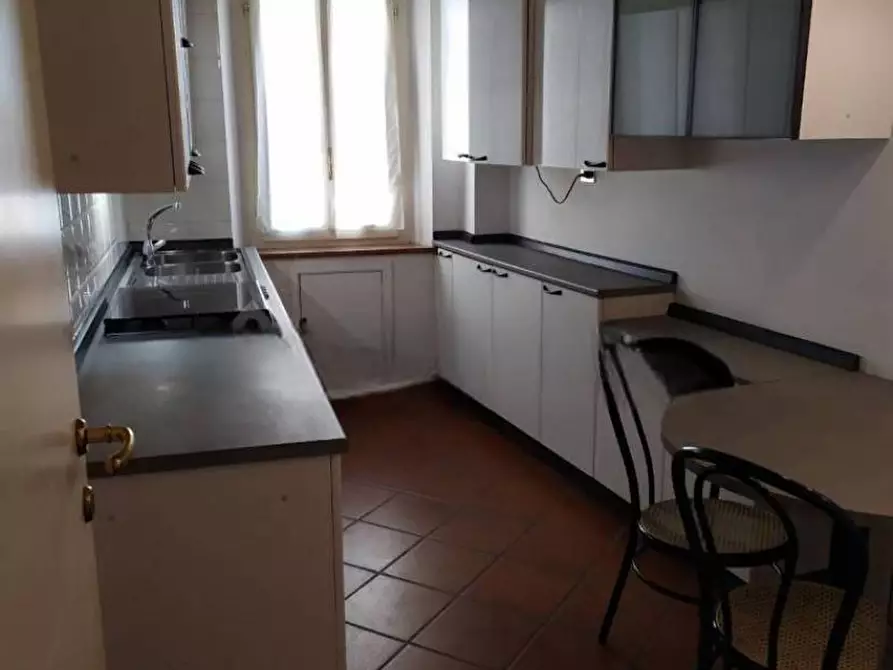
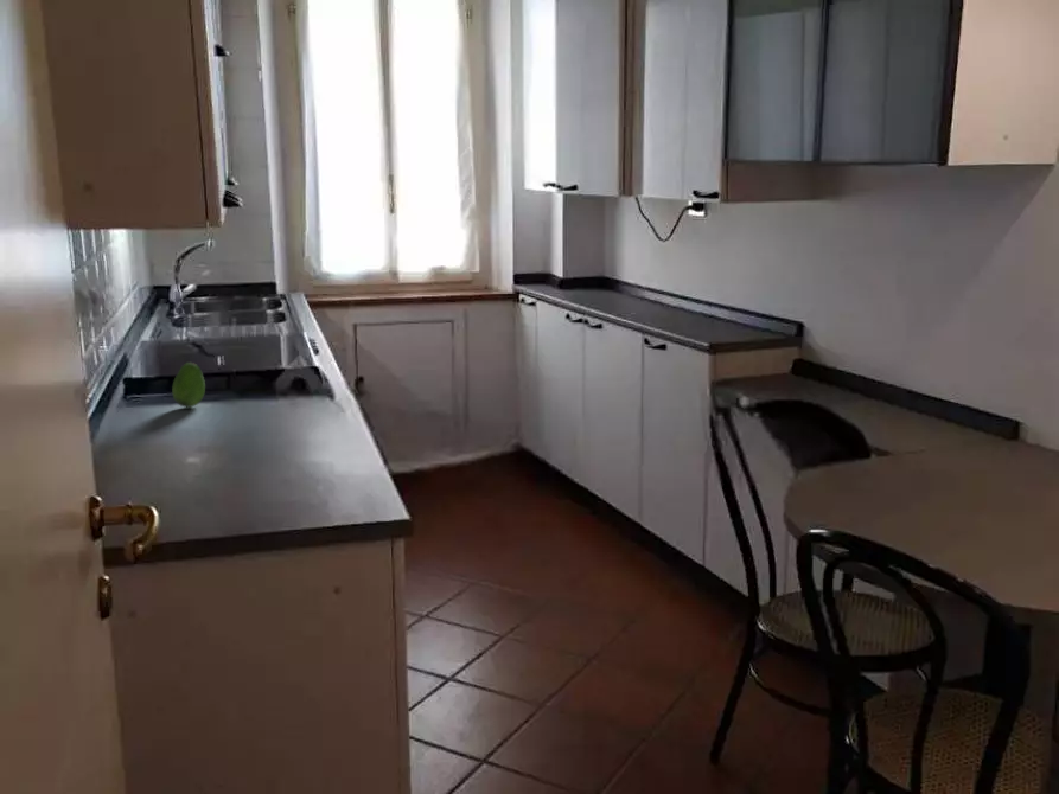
+ fruit [171,361,206,409]
